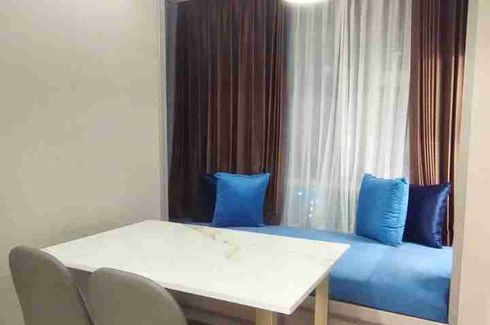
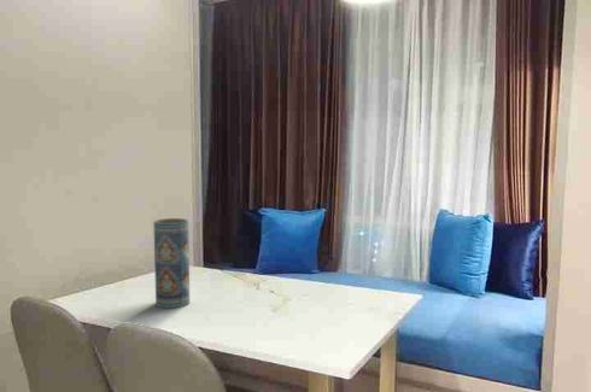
+ vase [152,217,191,310]
